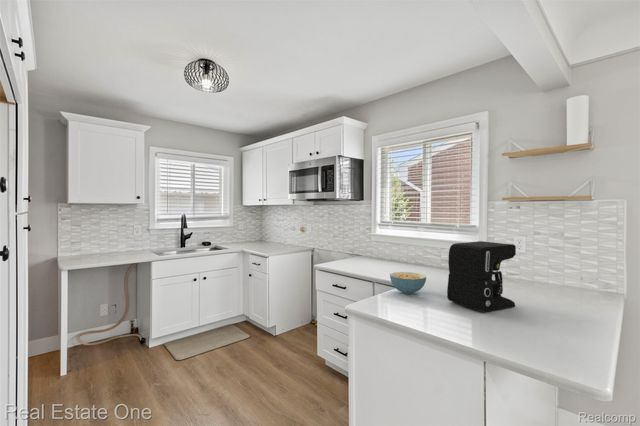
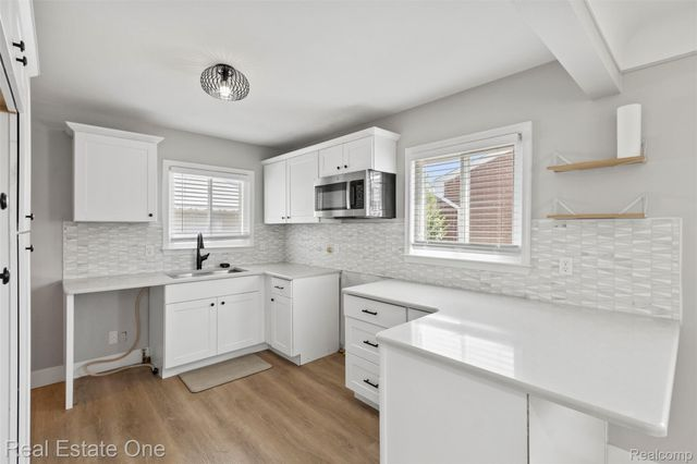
- coffee maker [446,240,517,313]
- cereal bowl [389,271,427,295]
